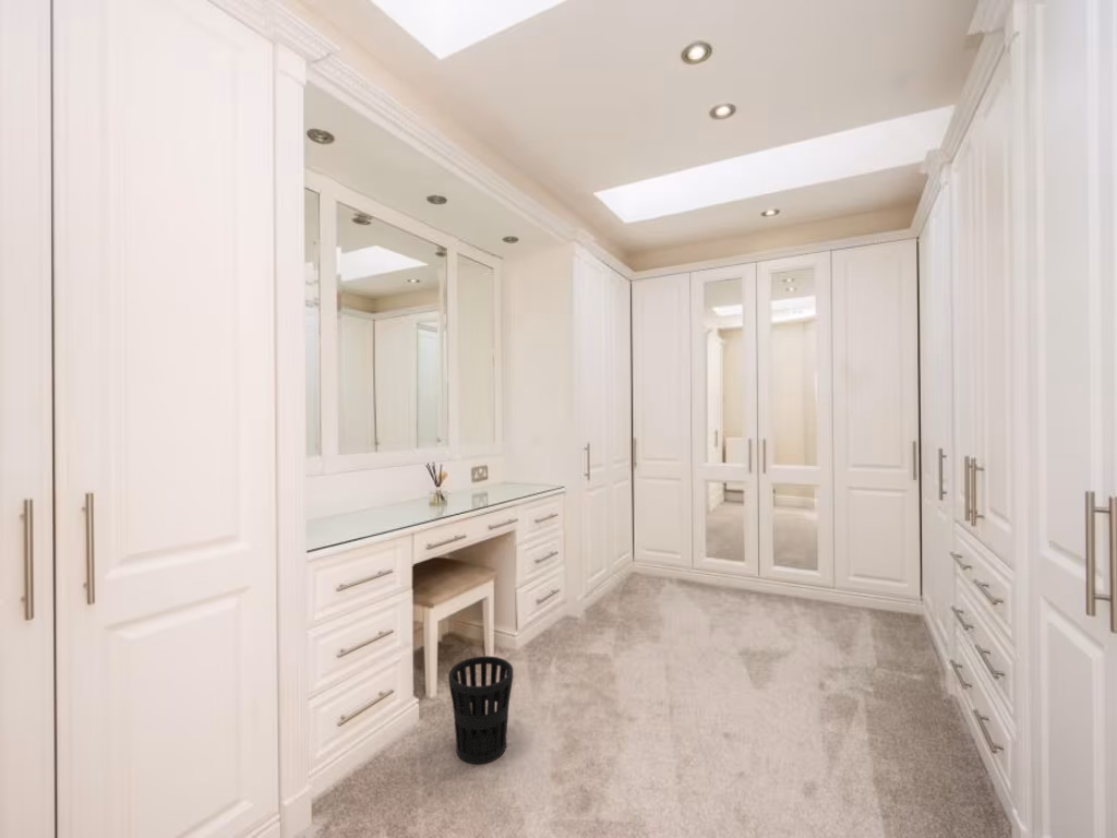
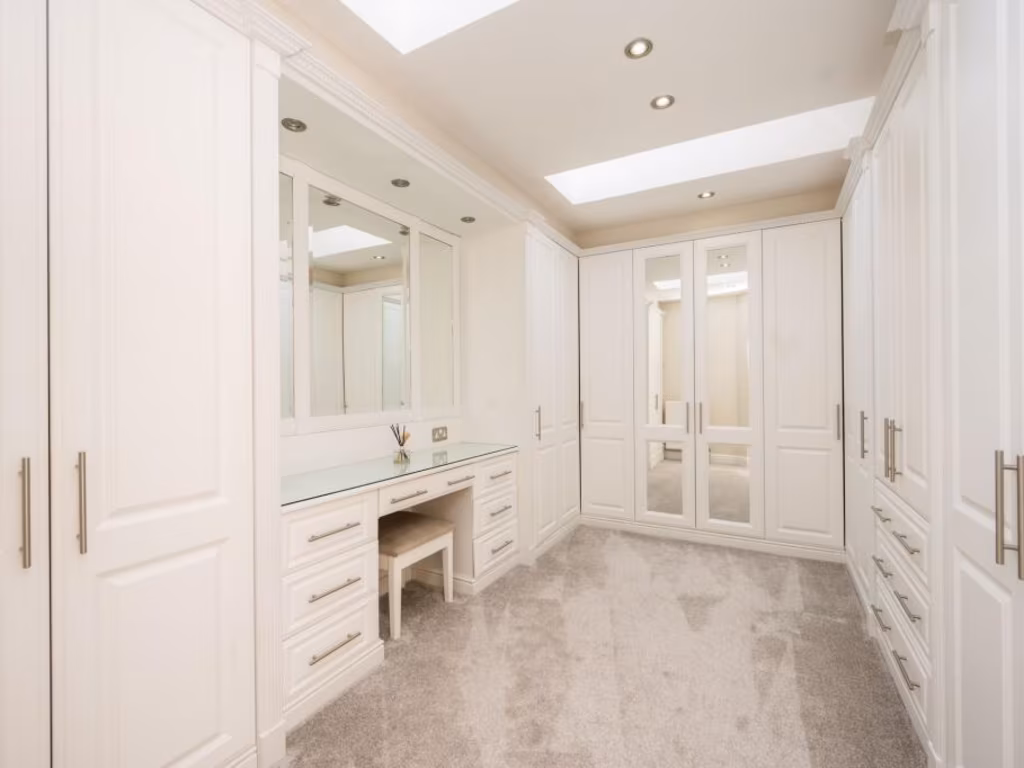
- wastebasket [447,655,514,765]
